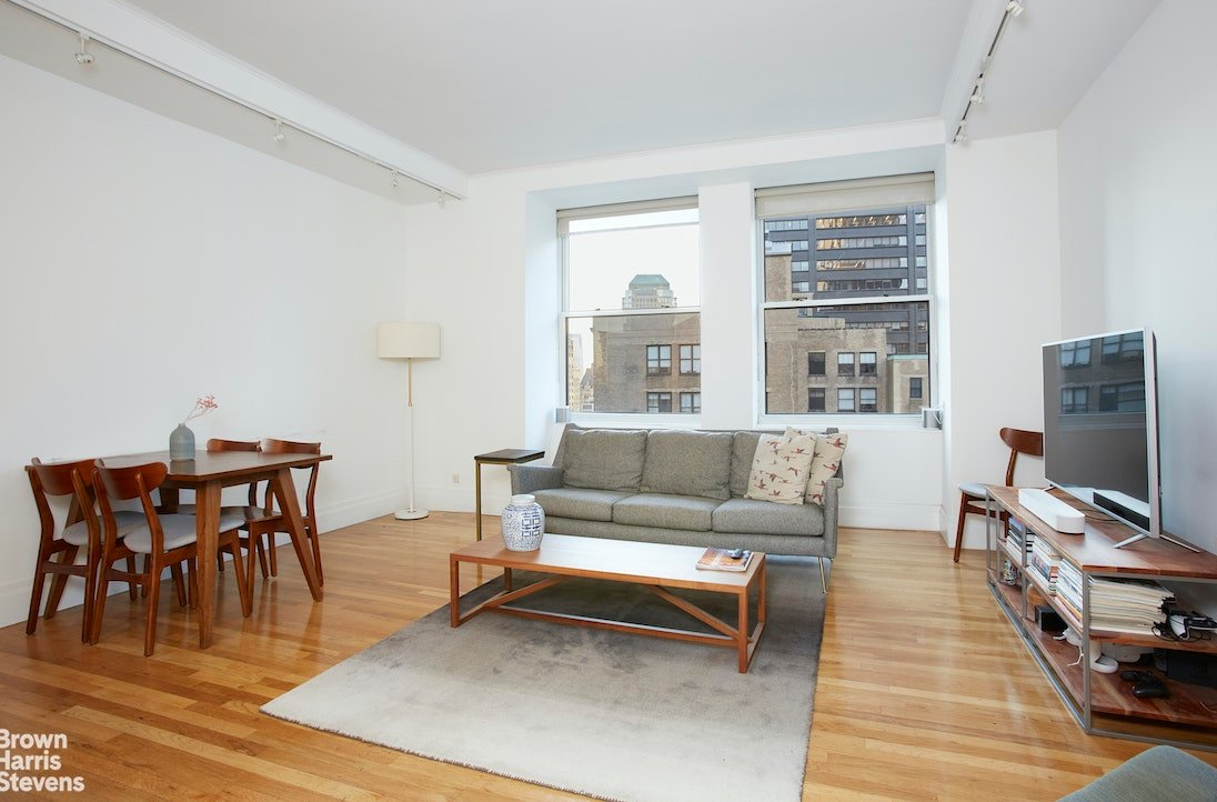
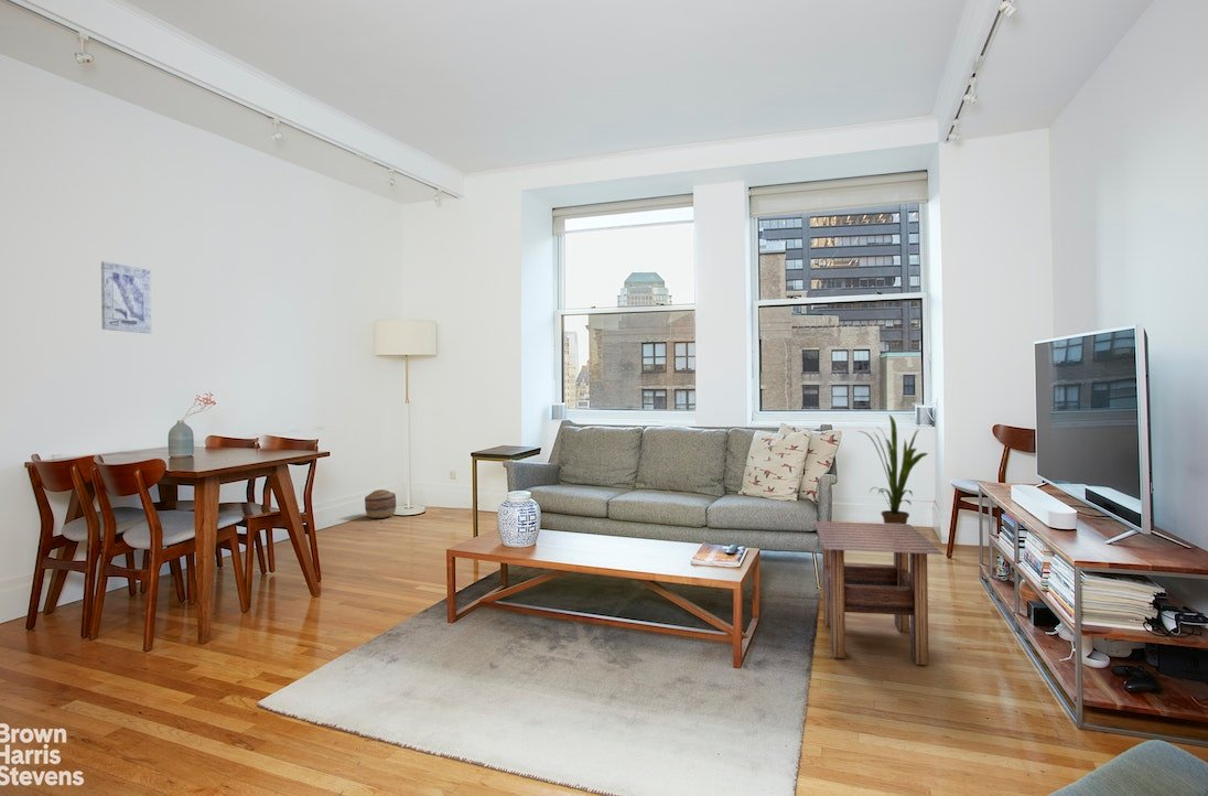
+ wall art [100,260,152,334]
+ house plant [858,413,930,531]
+ side table [813,520,945,666]
+ basket [364,488,397,519]
